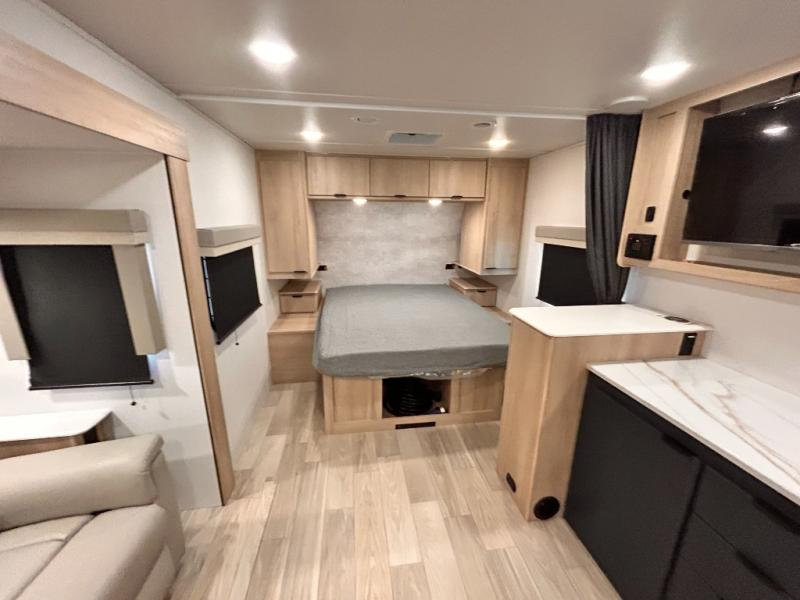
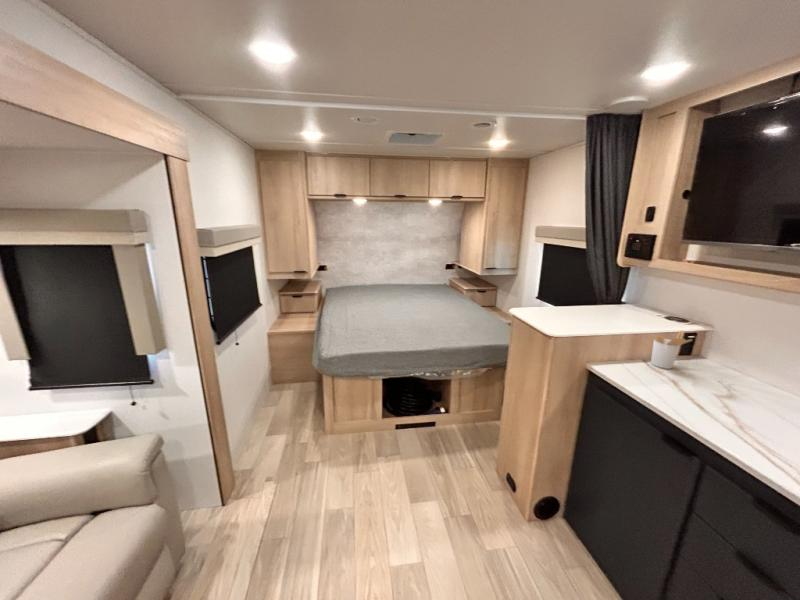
+ utensil holder [650,330,693,370]
